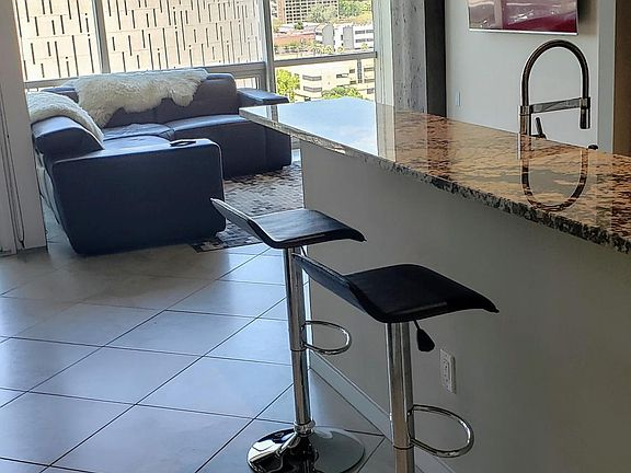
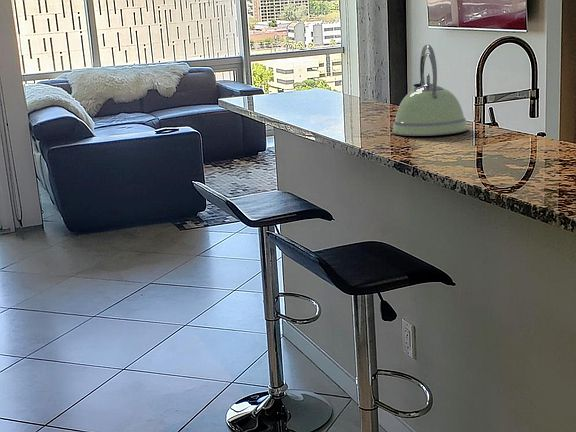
+ kettle [391,44,469,137]
